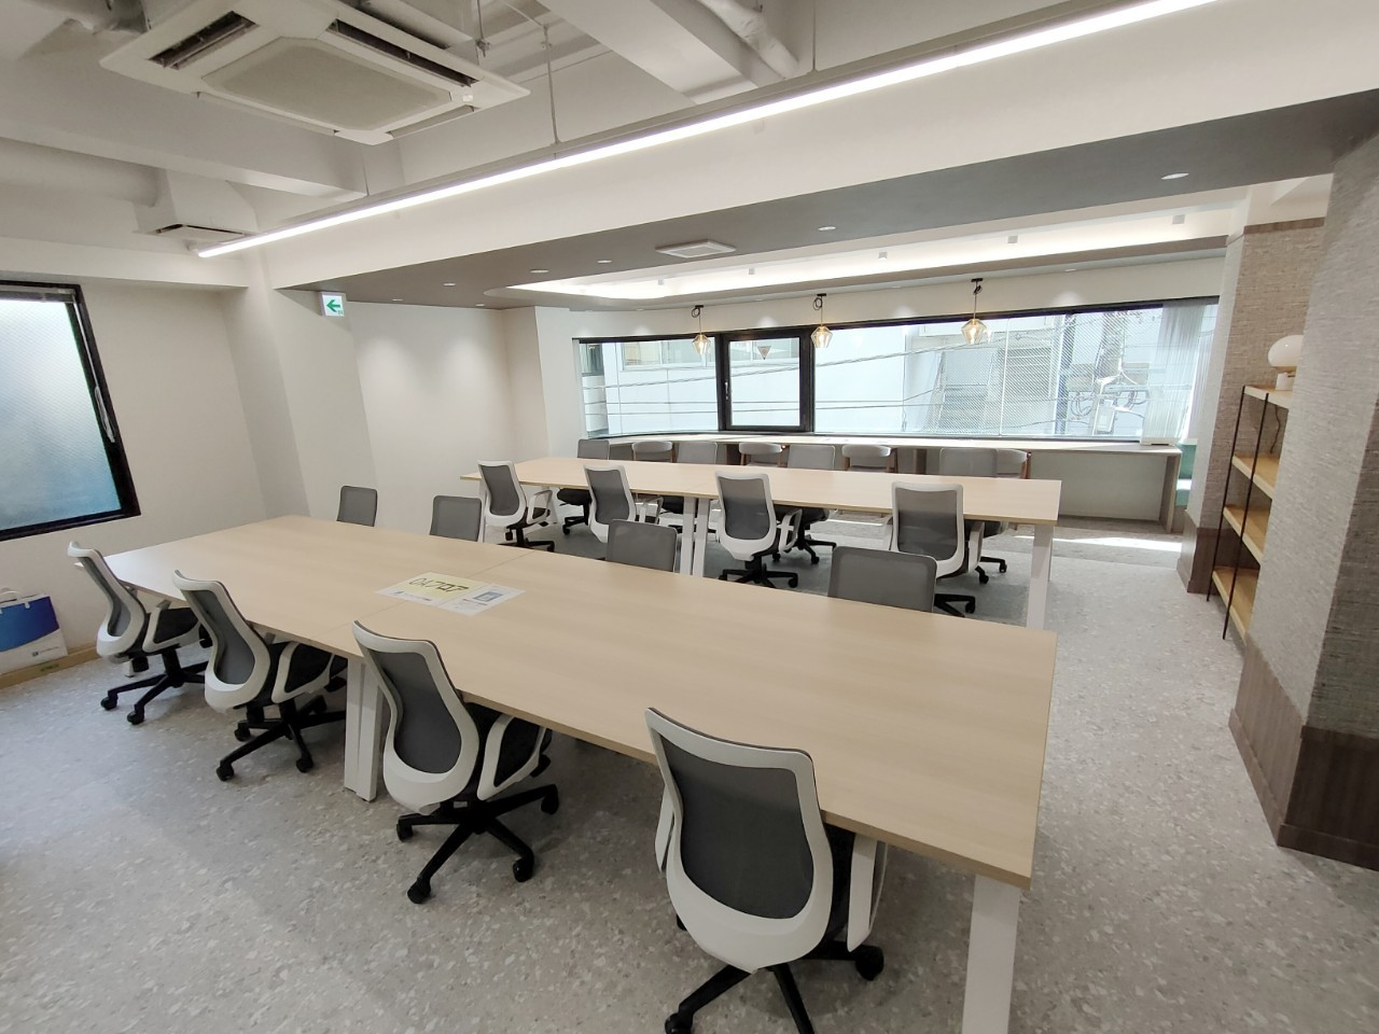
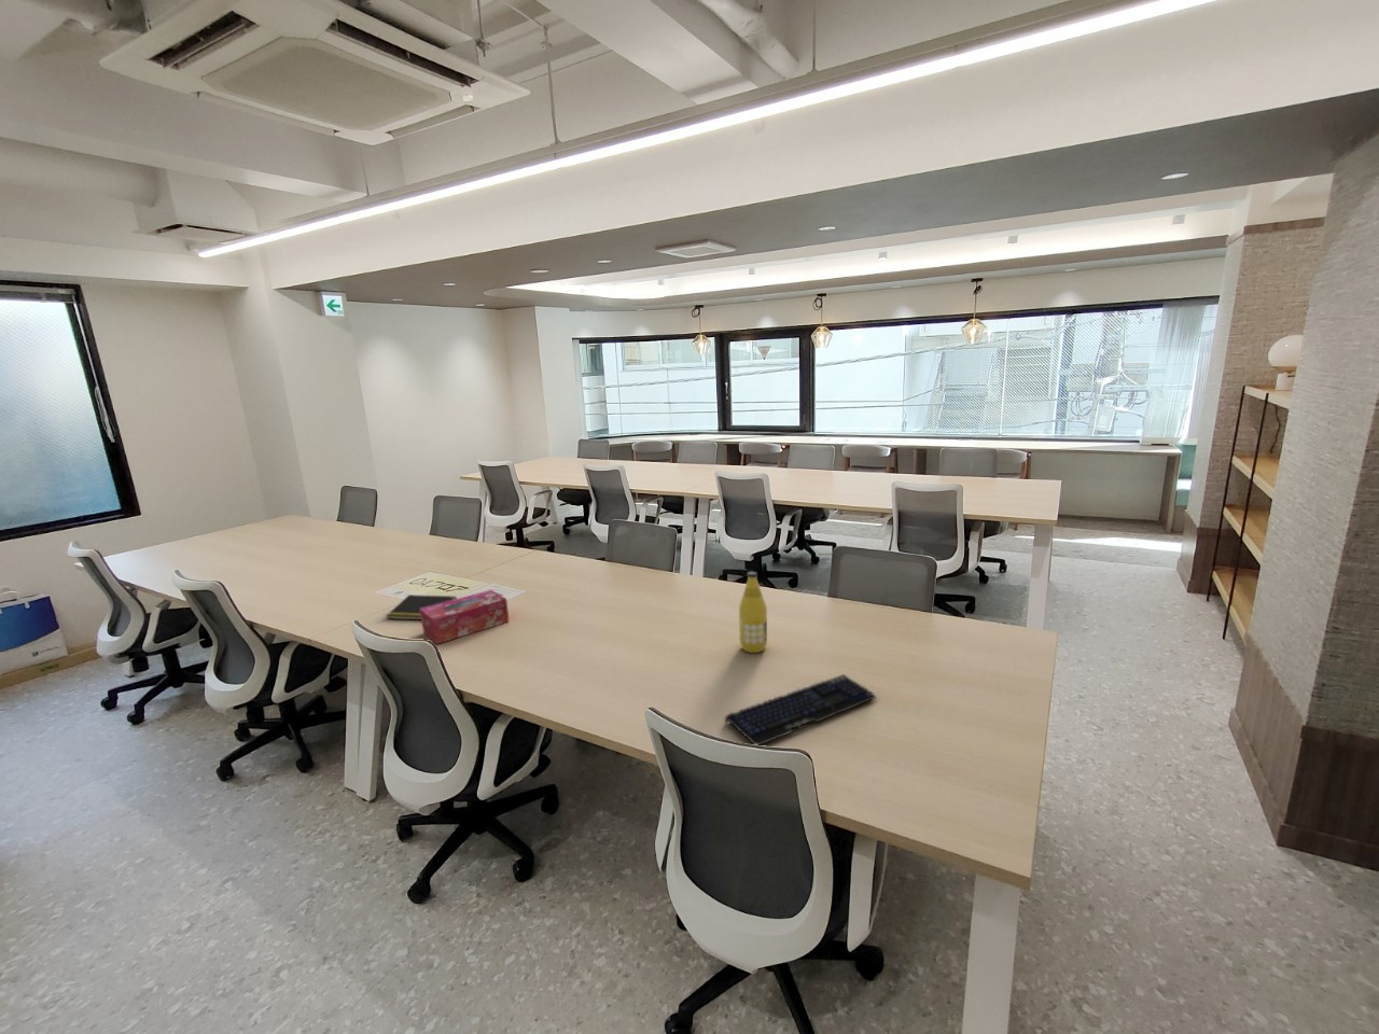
+ notepad [384,593,458,620]
+ keyboard [724,673,878,746]
+ bottle [738,571,768,654]
+ tissue box [420,589,510,645]
